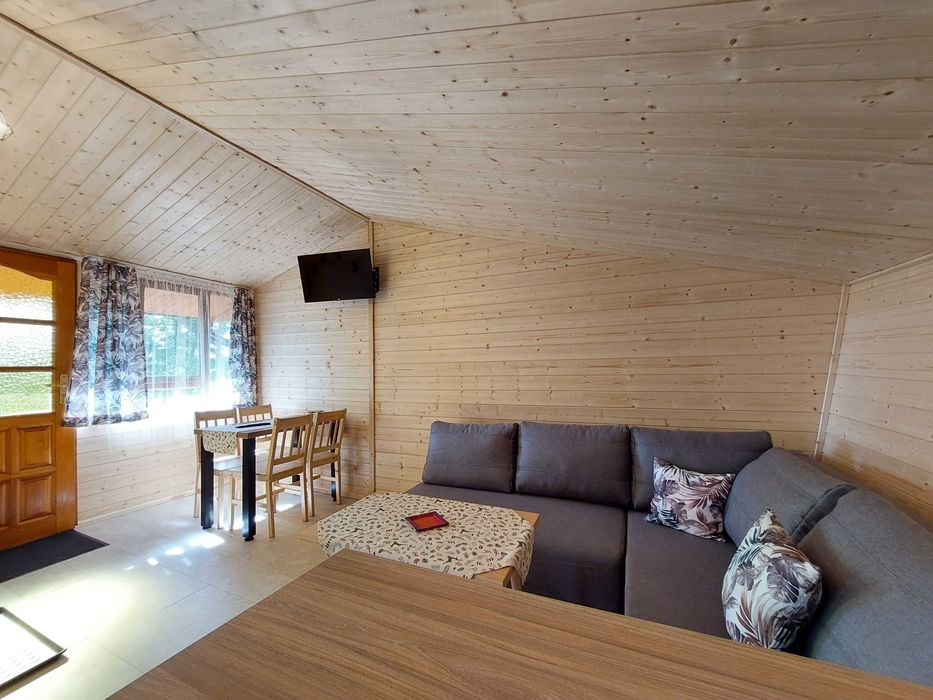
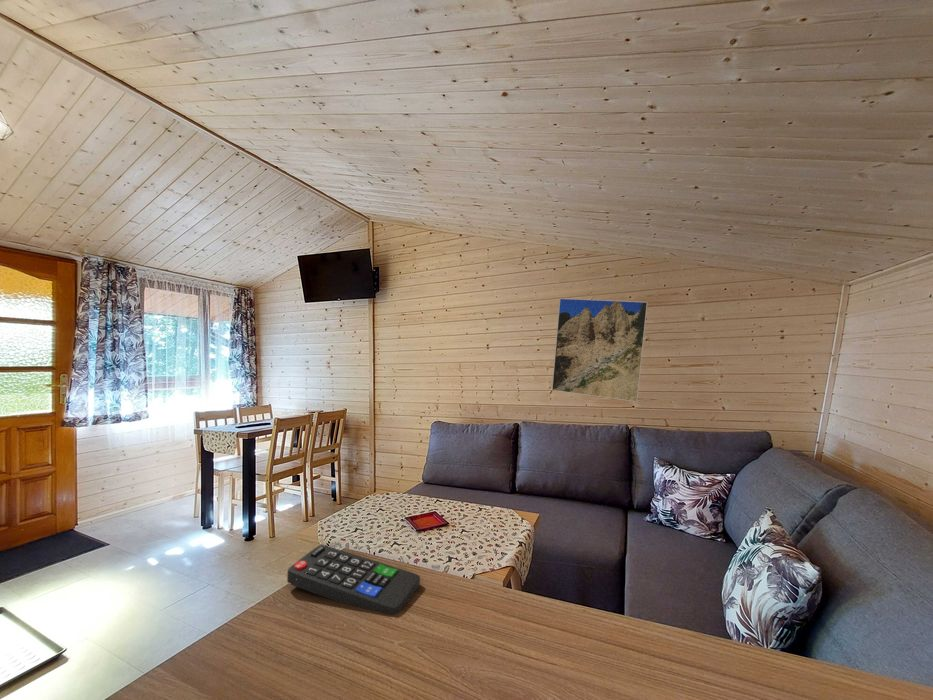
+ remote control [286,544,421,615]
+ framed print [551,297,648,403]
